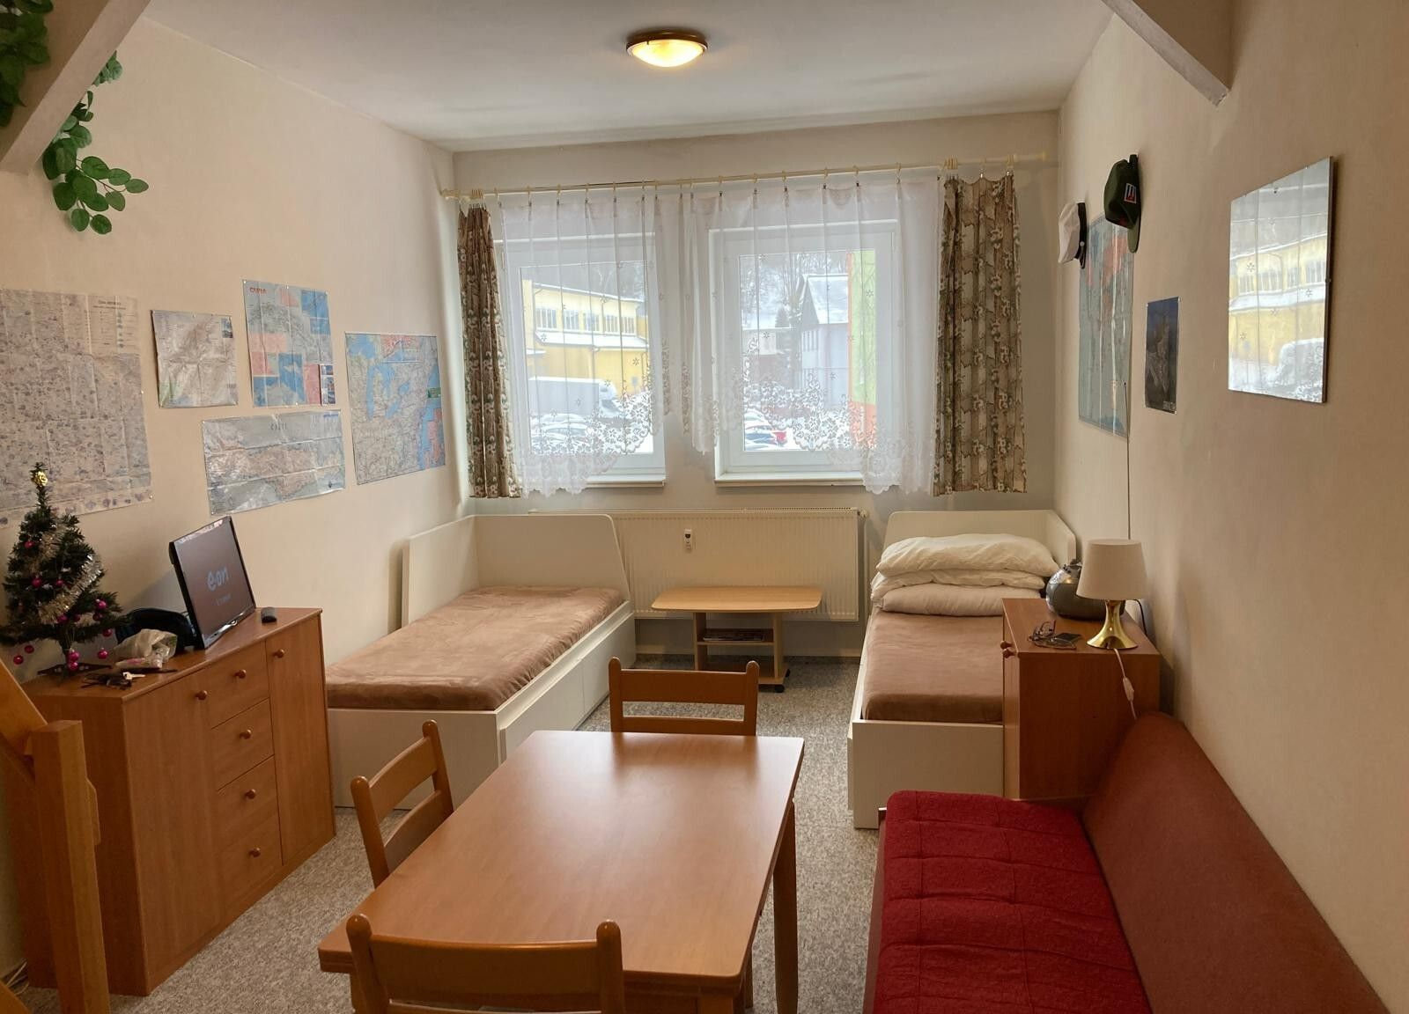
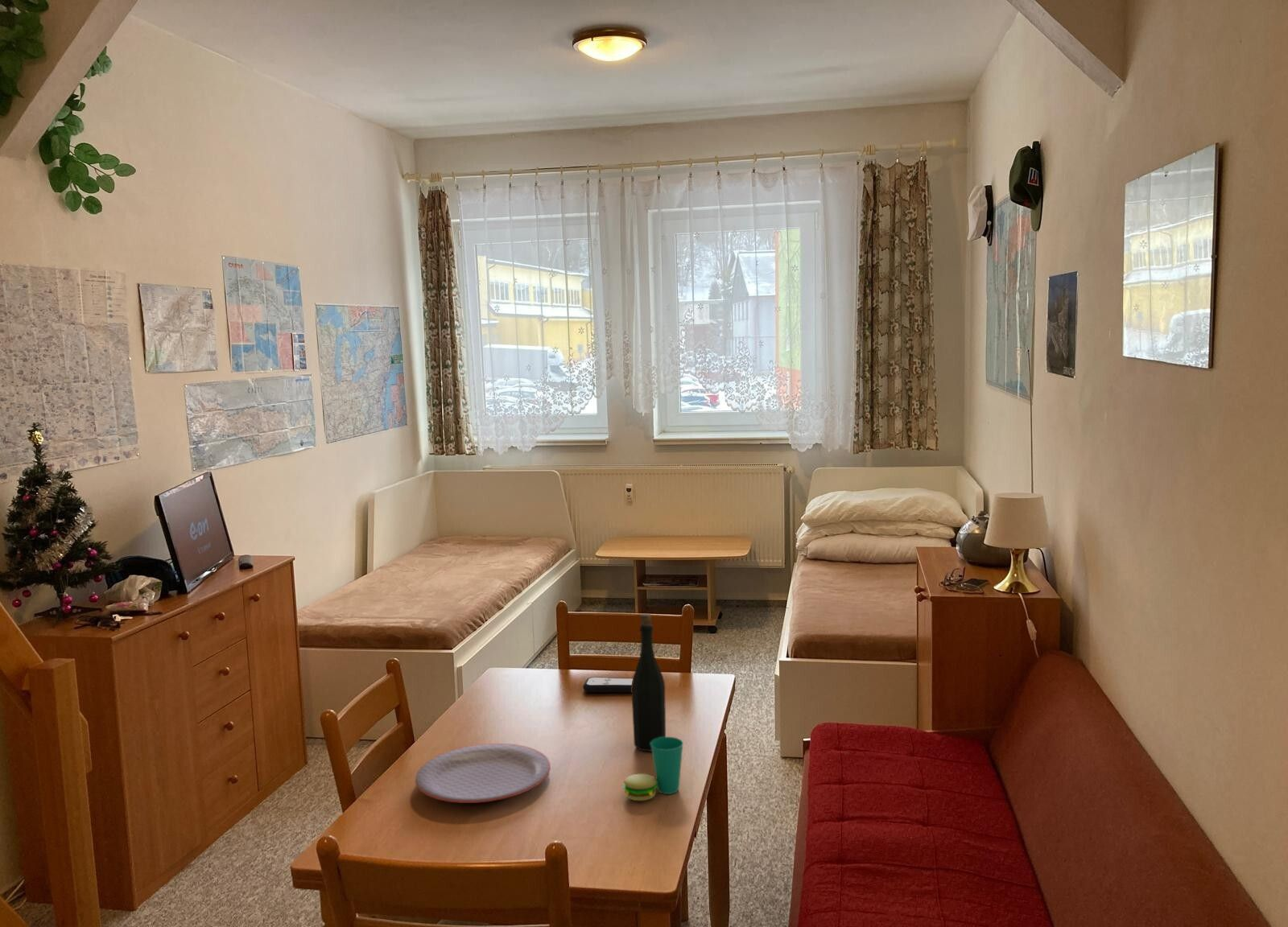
+ remote control [582,676,633,694]
+ bottle [631,613,667,752]
+ cup [622,735,684,801]
+ plate [415,743,551,804]
